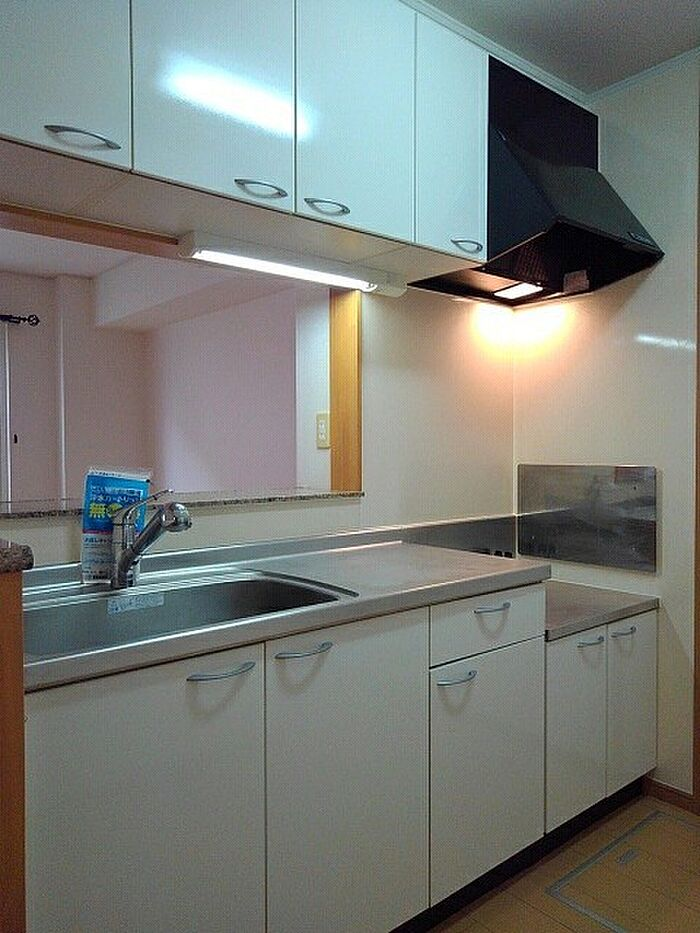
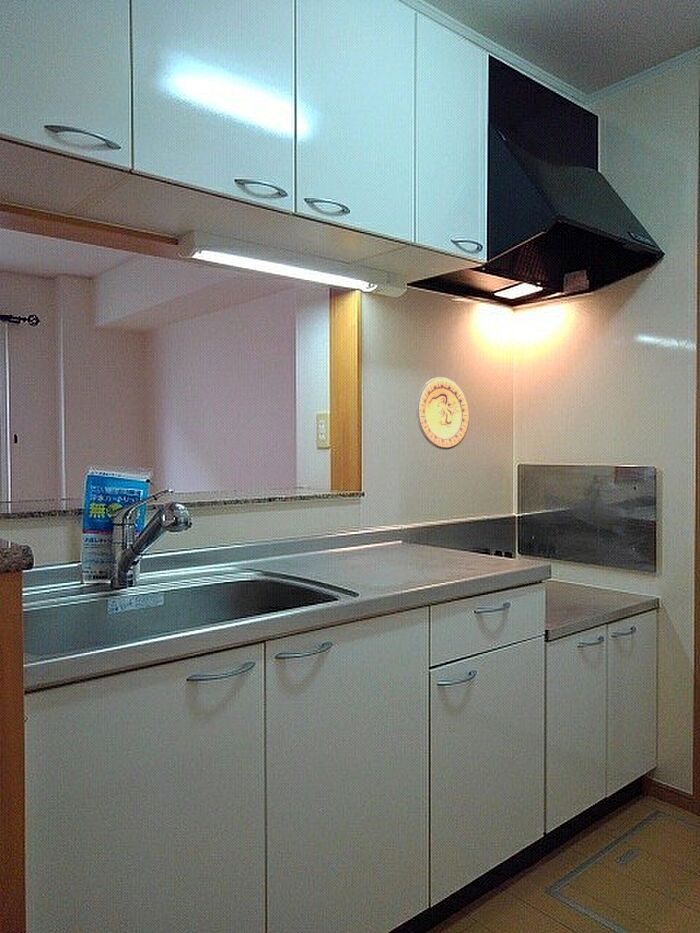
+ decorative plate [415,376,470,451]
